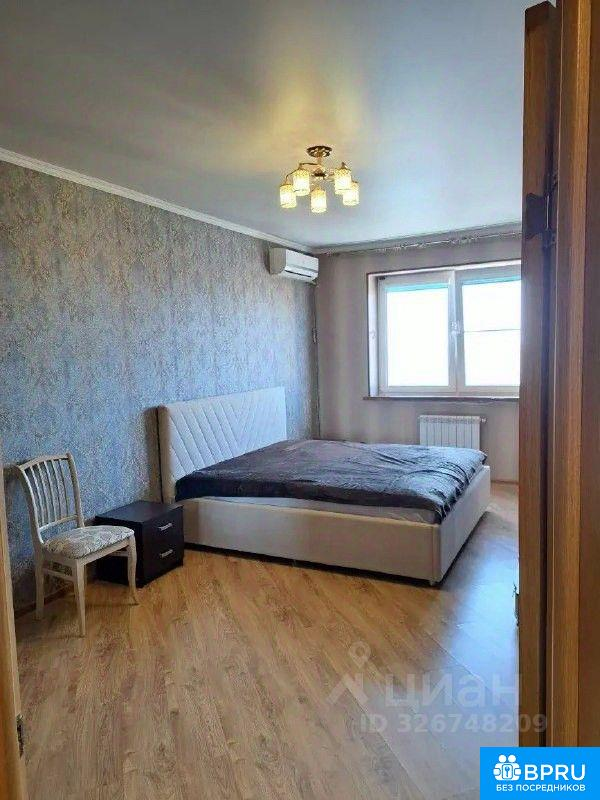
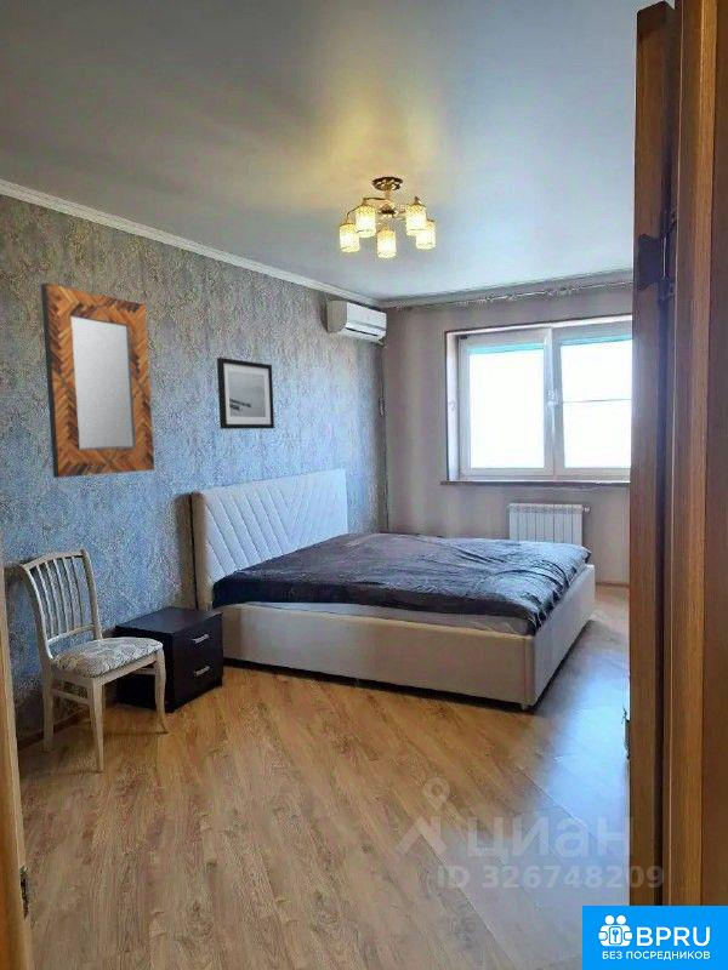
+ wall art [216,356,275,430]
+ home mirror [40,283,155,479]
